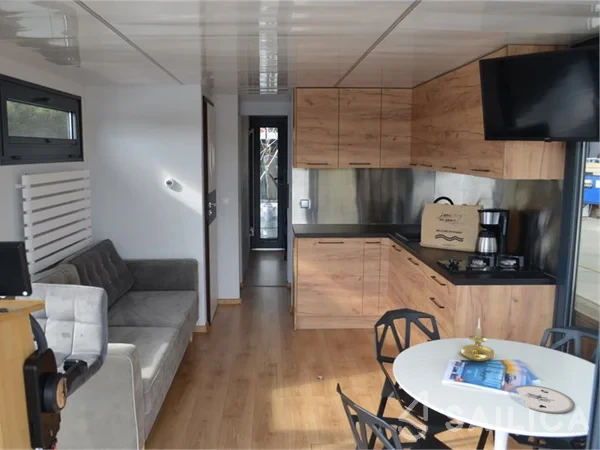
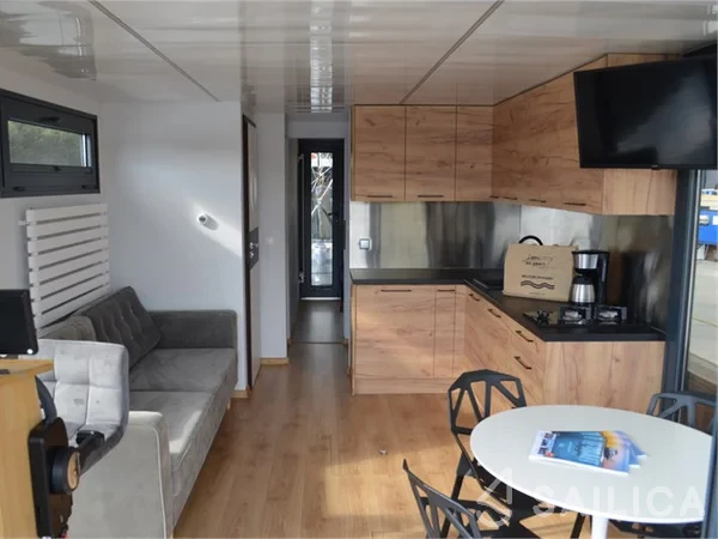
- plate [514,384,576,414]
- candle holder [460,317,496,362]
